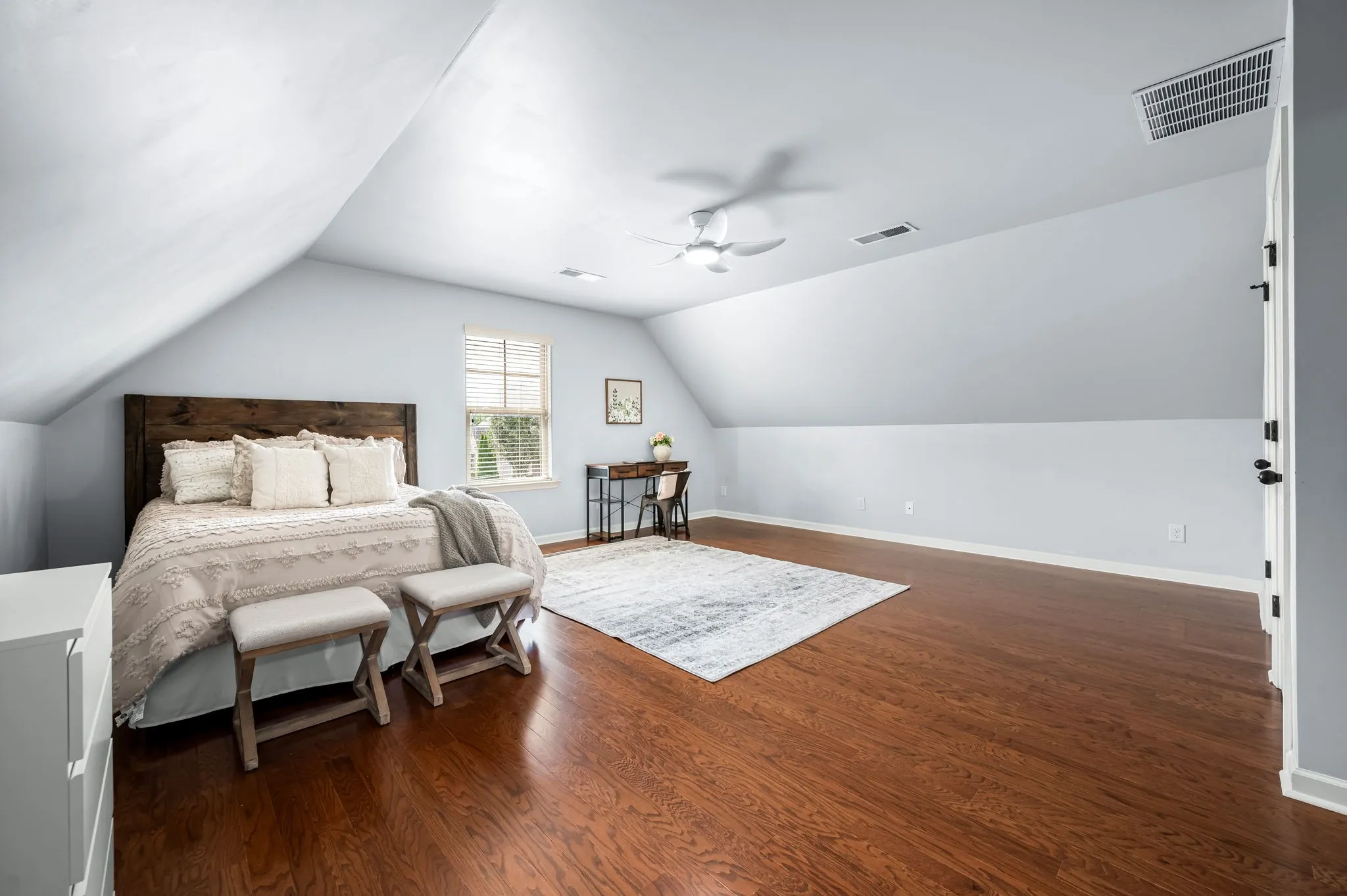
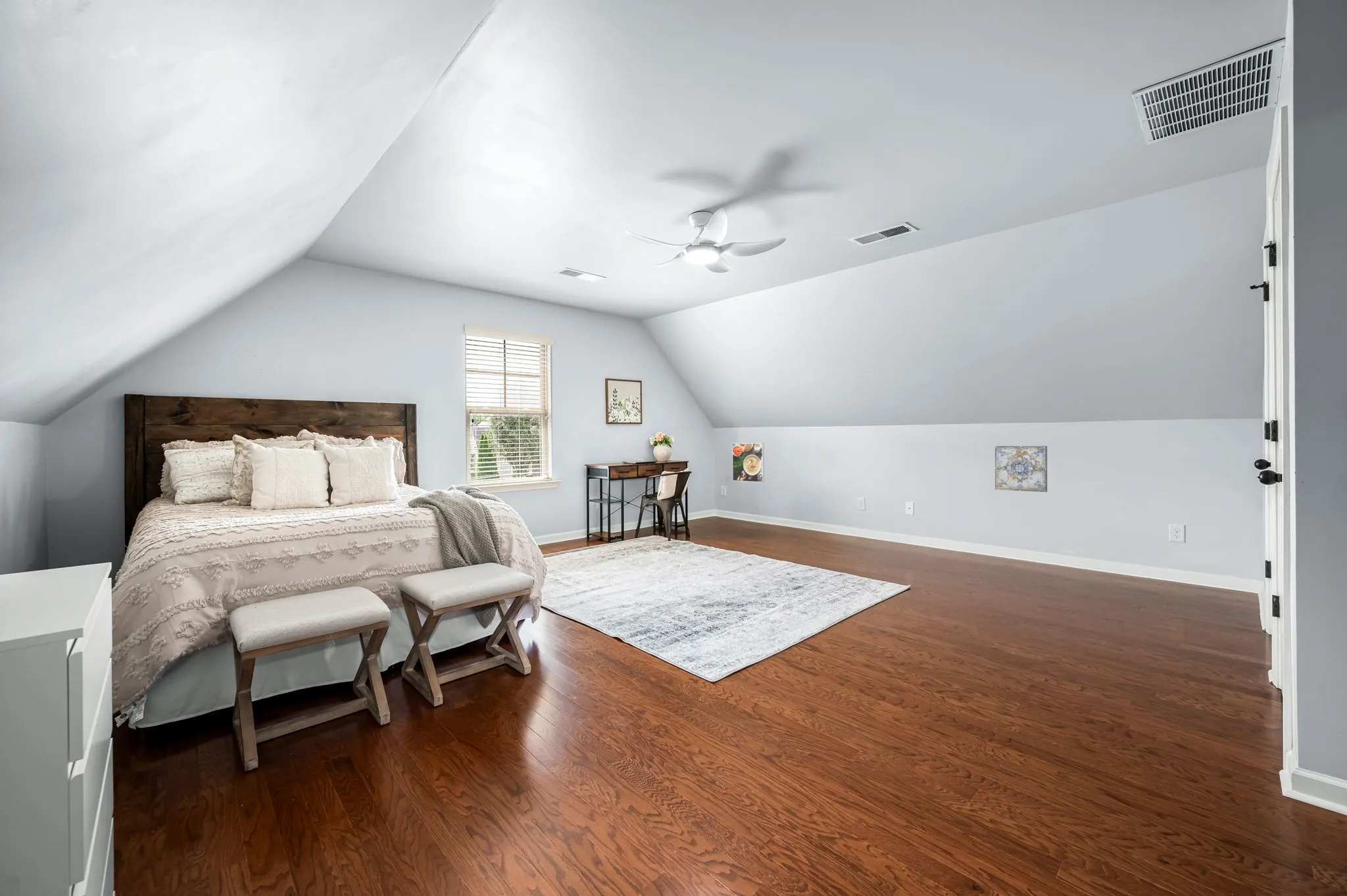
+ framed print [731,442,765,483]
+ wall art [994,445,1048,492]
